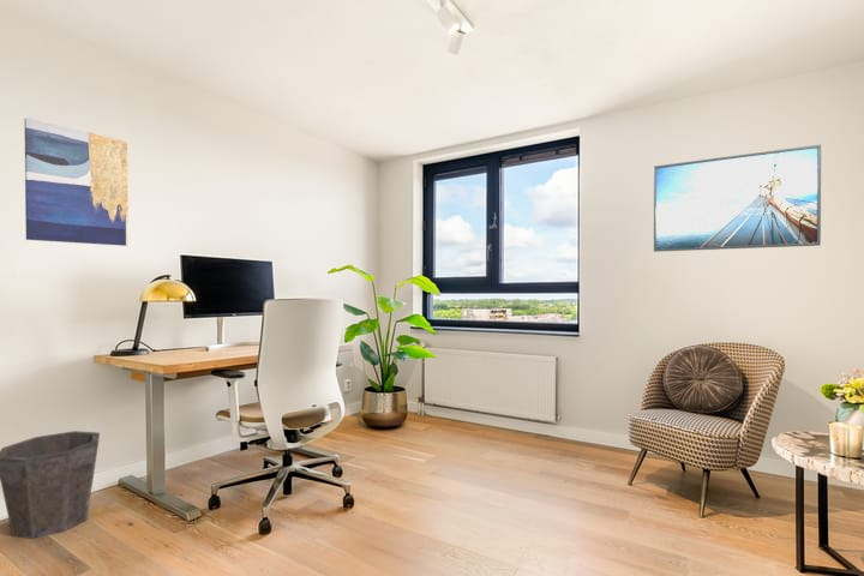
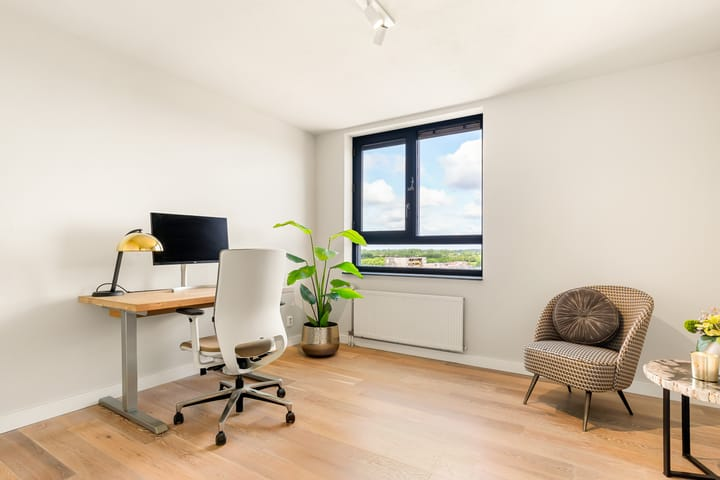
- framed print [653,144,822,253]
- wall art [23,116,130,247]
- waste bin [0,430,101,540]
